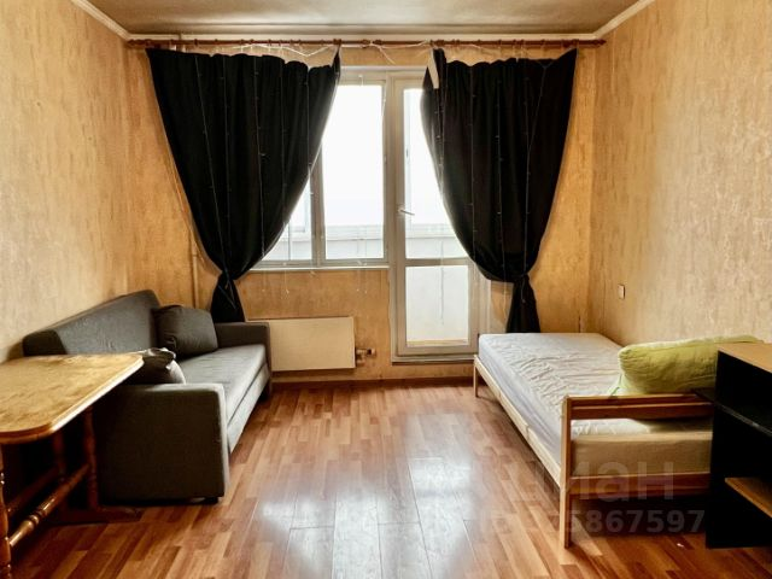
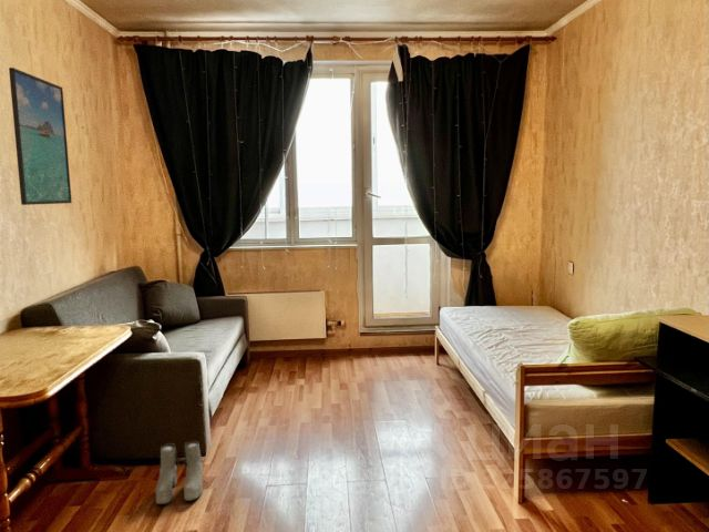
+ boots [155,440,204,505]
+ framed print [8,66,73,206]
